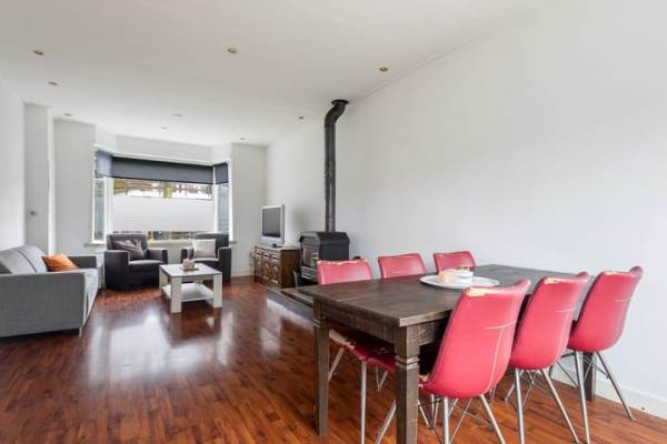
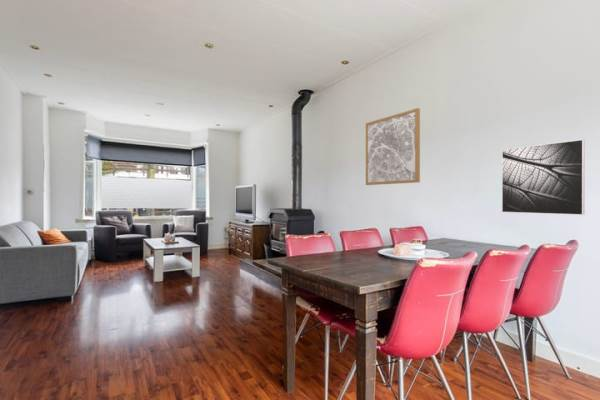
+ wall art [365,107,421,186]
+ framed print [501,138,586,216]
